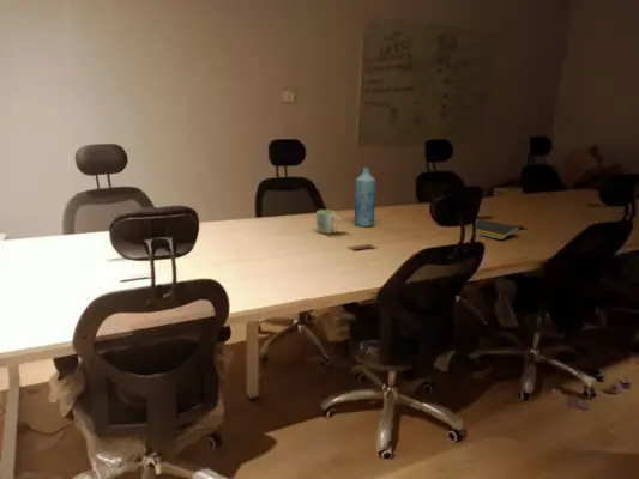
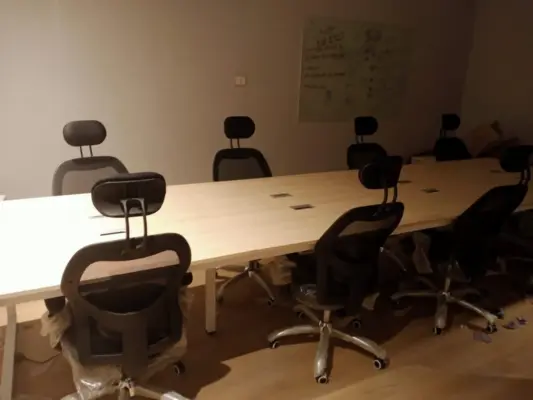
- notepad [465,218,520,241]
- mug [315,208,340,235]
- bottle [354,166,376,228]
